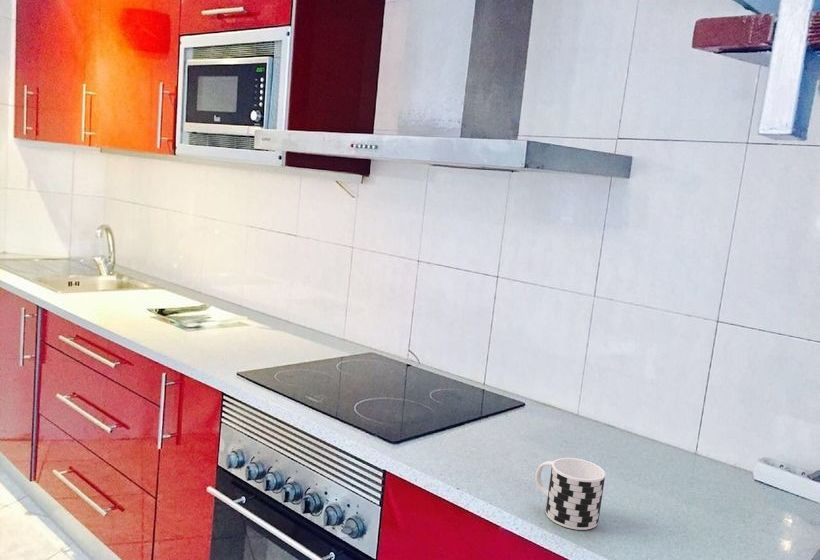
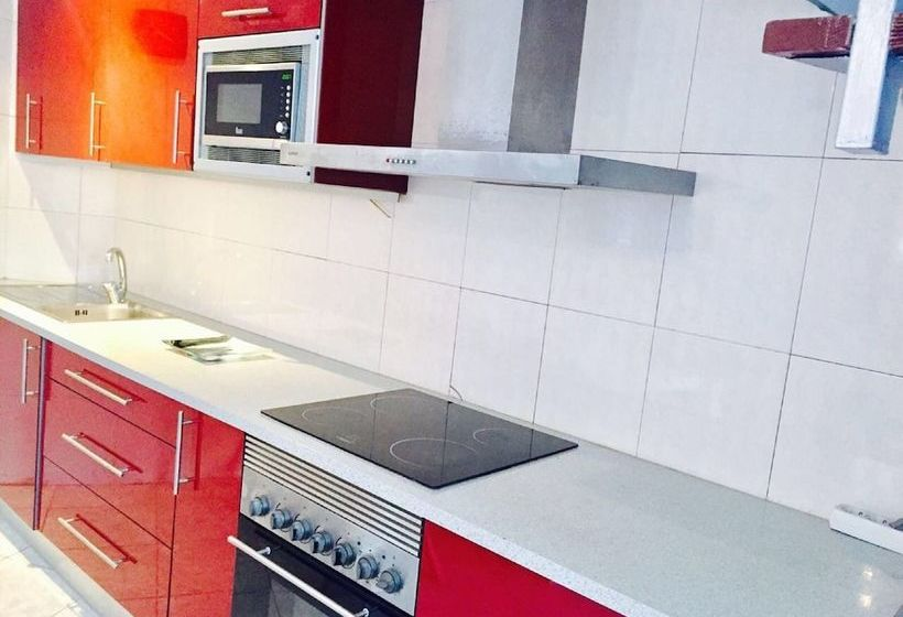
- cup [534,457,606,531]
